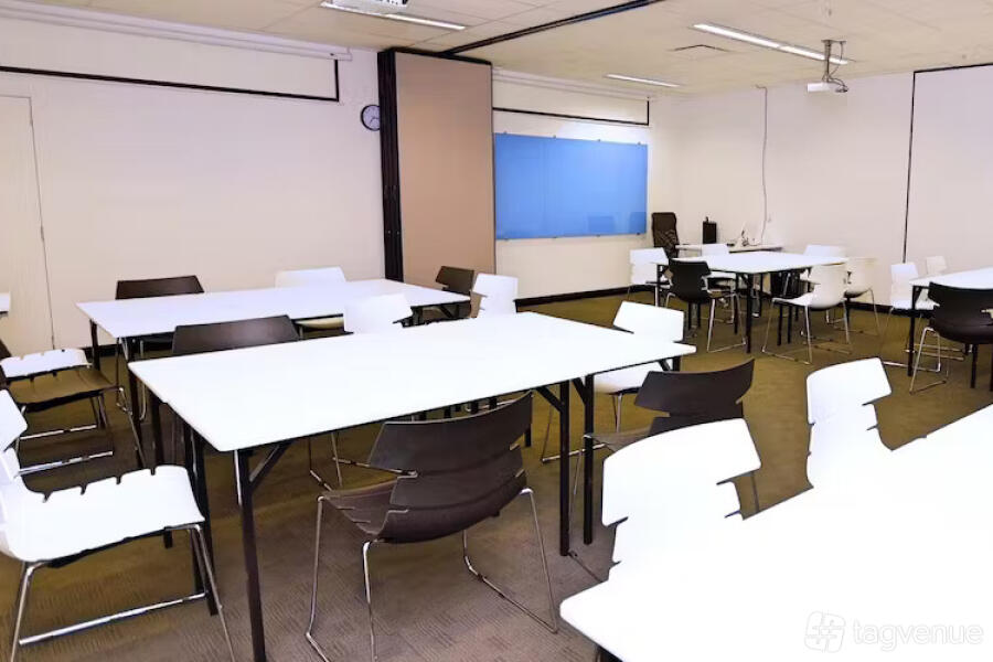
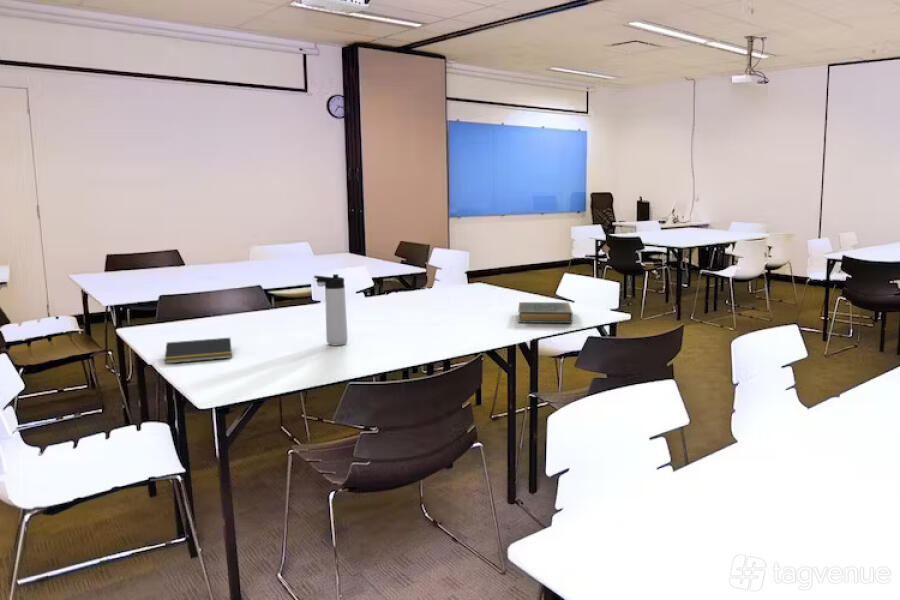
+ thermos bottle [313,273,349,346]
+ notepad [163,337,233,365]
+ hardback book [517,301,573,324]
